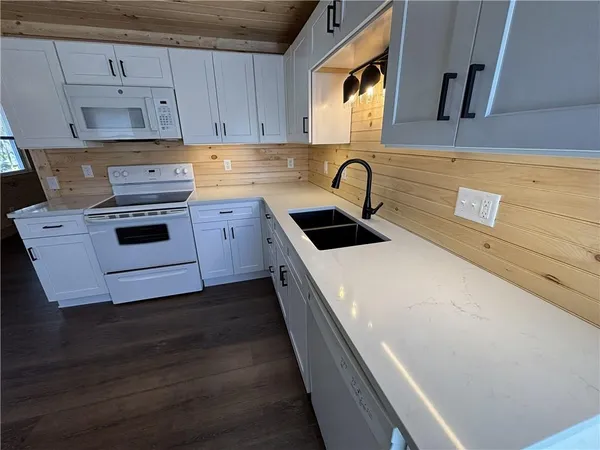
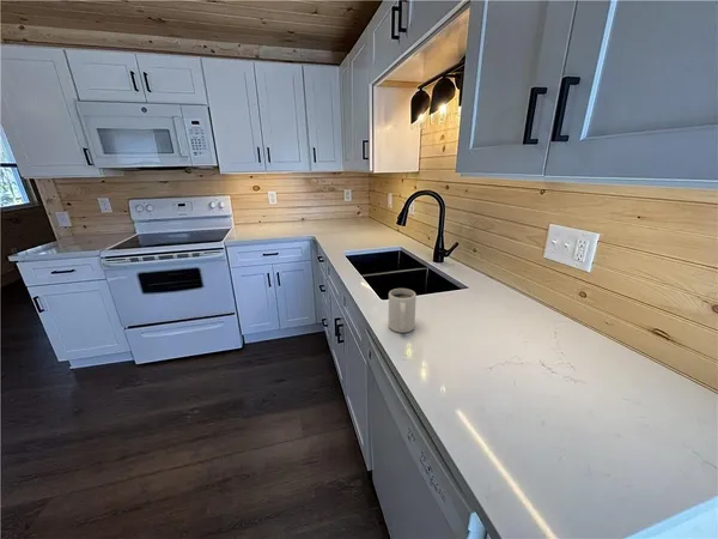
+ mug [388,287,418,334]
